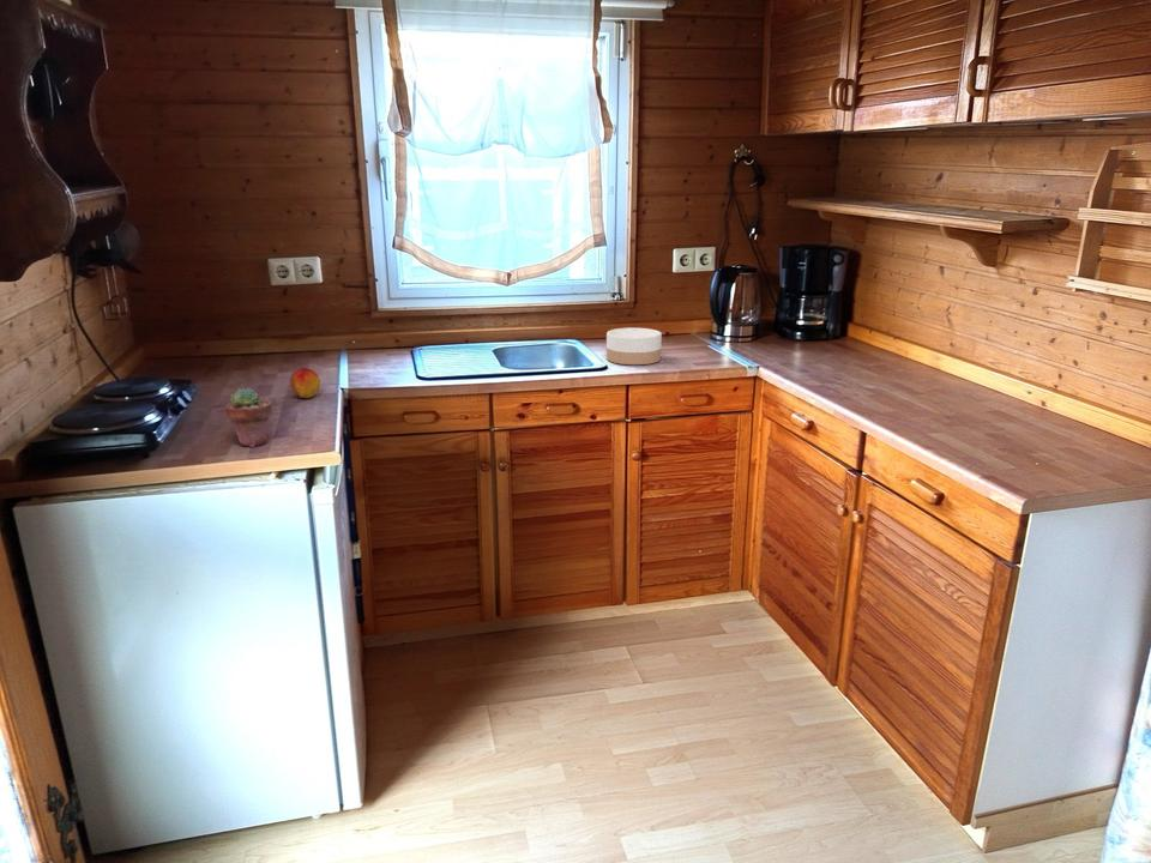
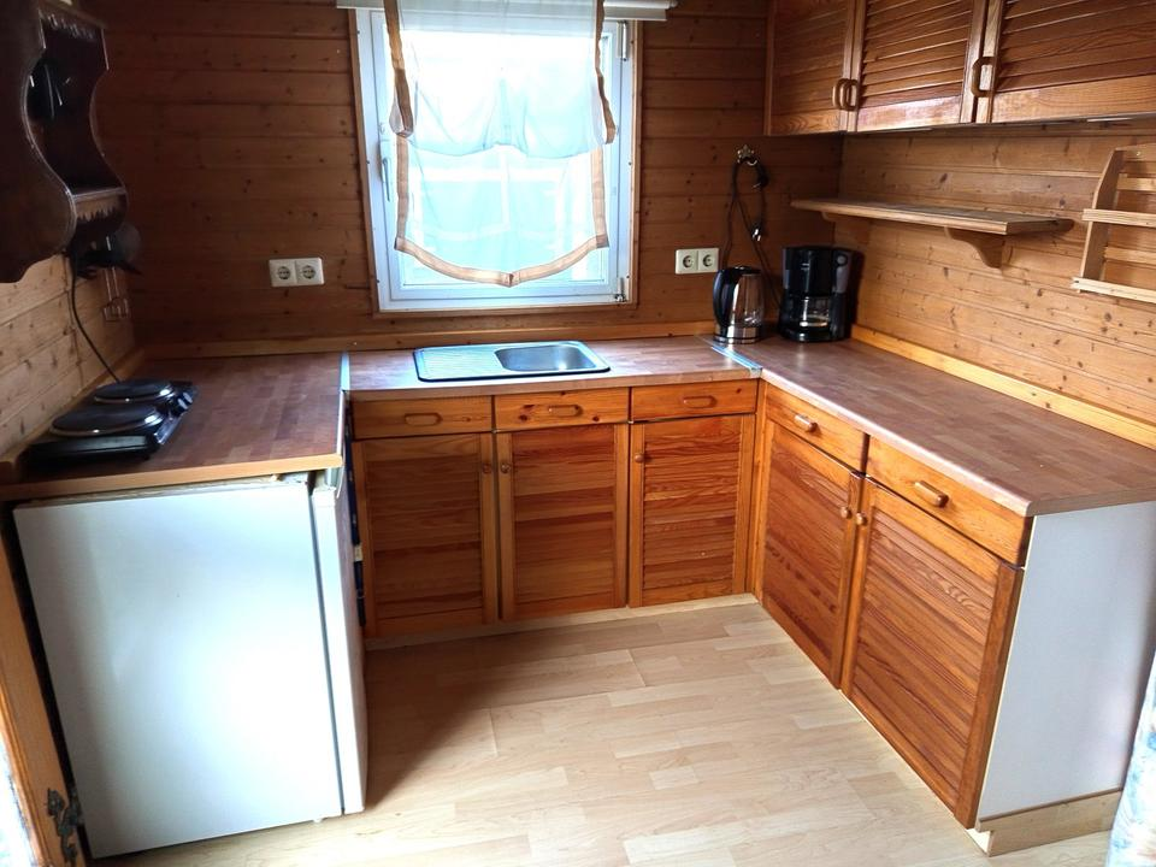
- bowl [605,327,663,366]
- potted succulent [224,387,273,448]
- peach [289,367,321,399]
